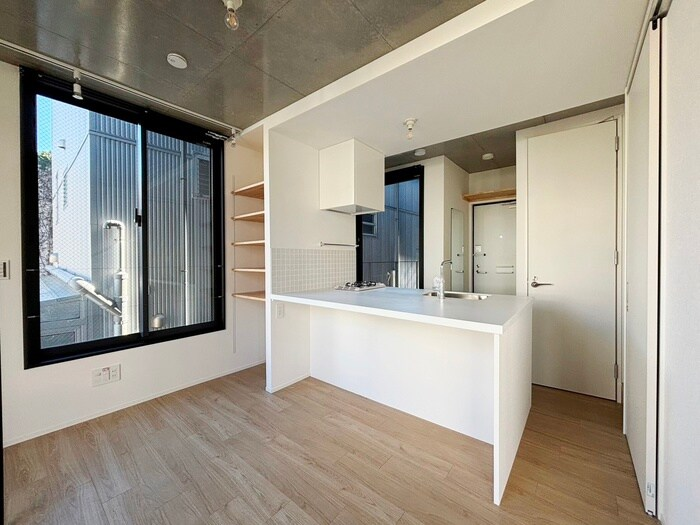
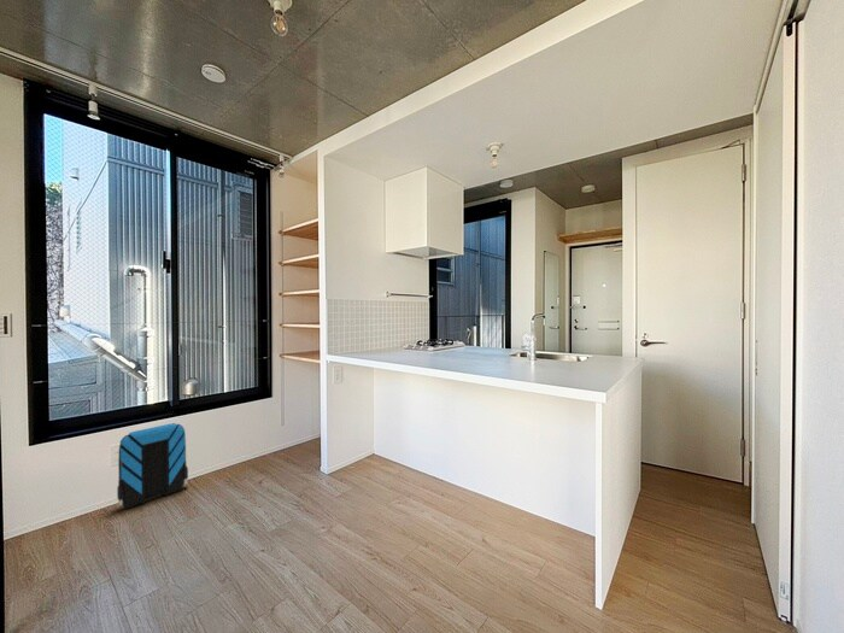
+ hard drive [116,422,189,510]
